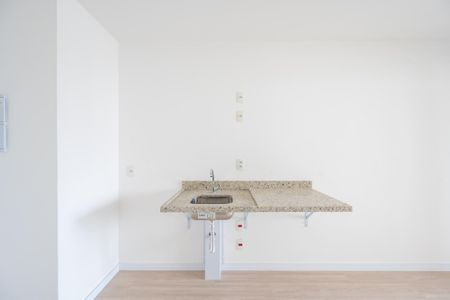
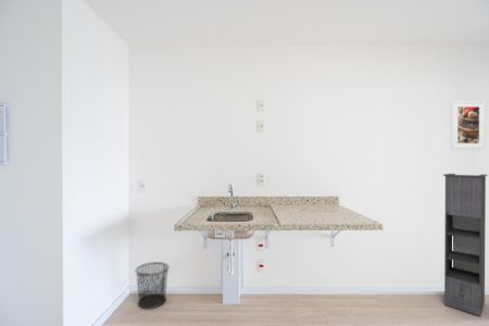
+ waste bin [135,261,170,310]
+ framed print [450,100,487,150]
+ storage cabinet [442,173,488,317]
